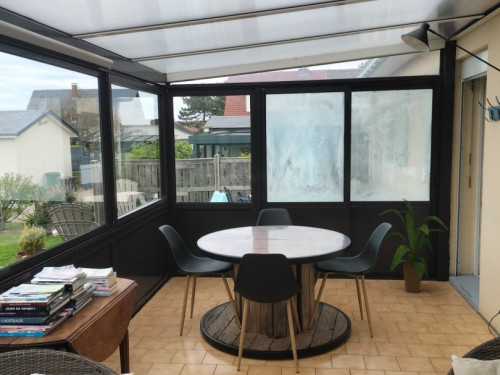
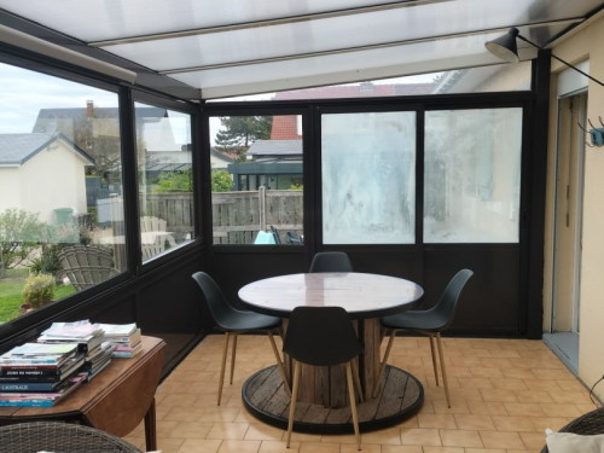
- house plant [379,197,449,294]
